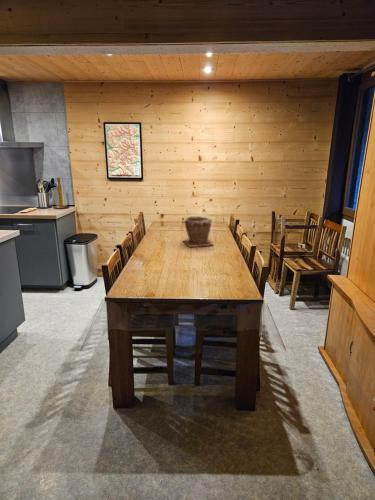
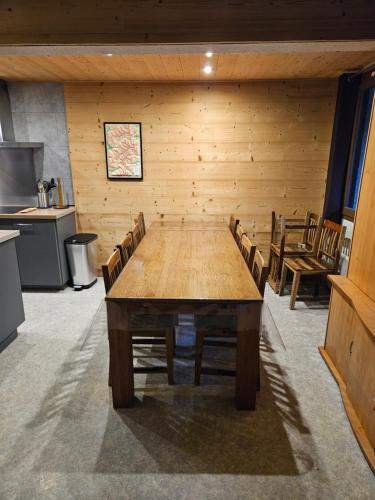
- plant pot [182,215,214,248]
